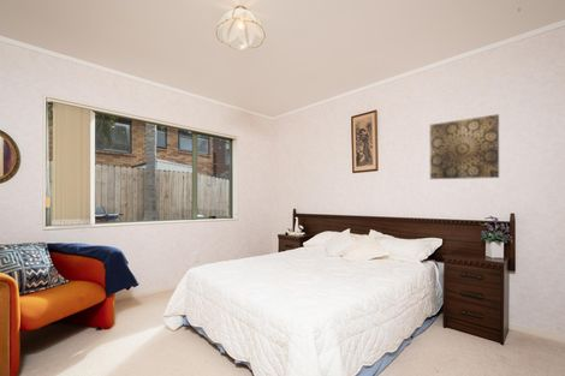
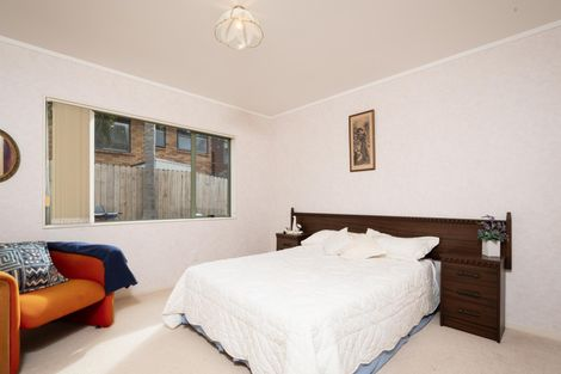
- wall art [429,113,500,180]
